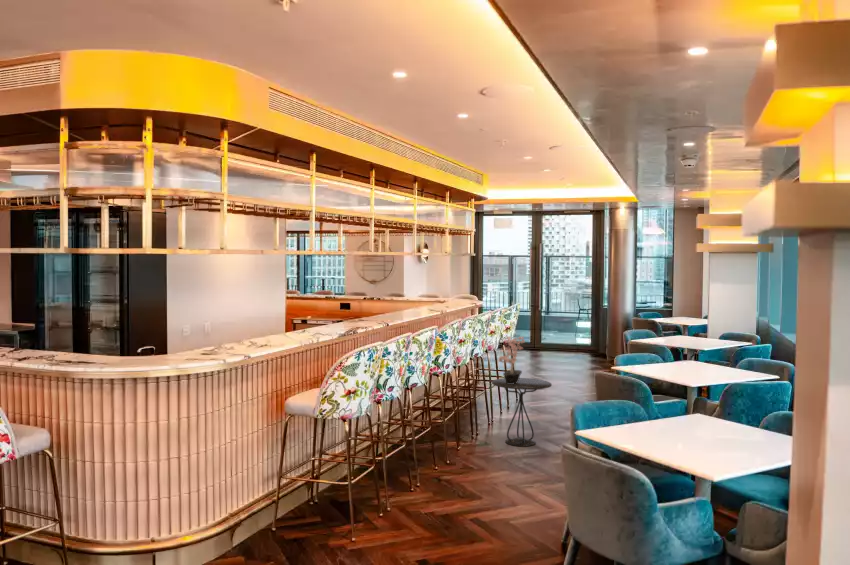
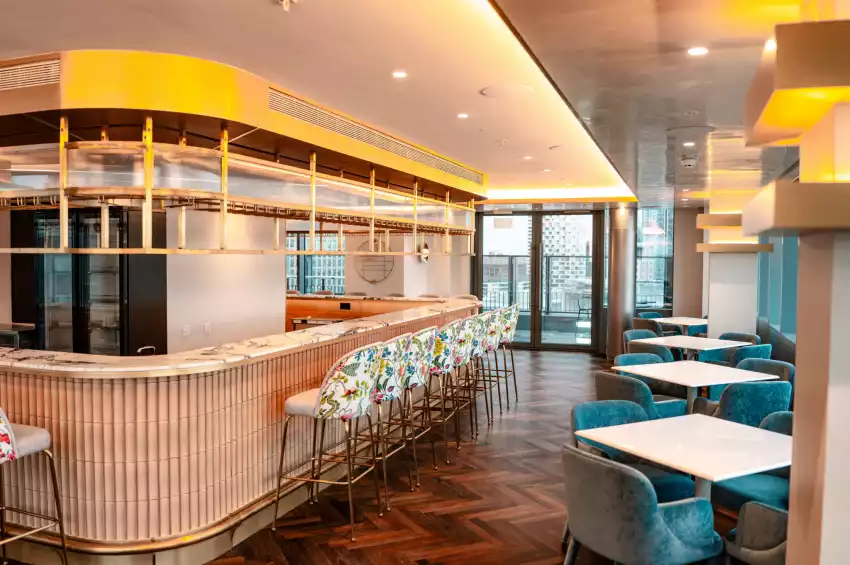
- side table [491,377,553,447]
- potted plant [497,335,526,384]
